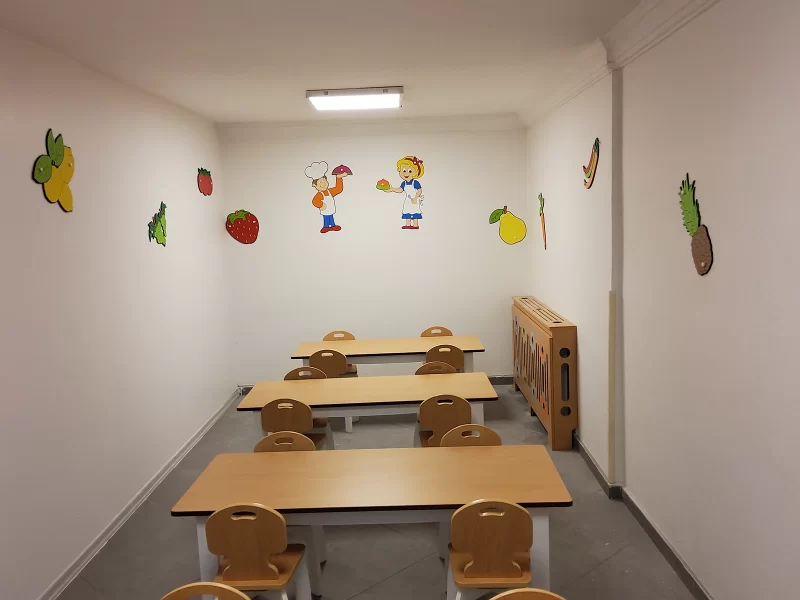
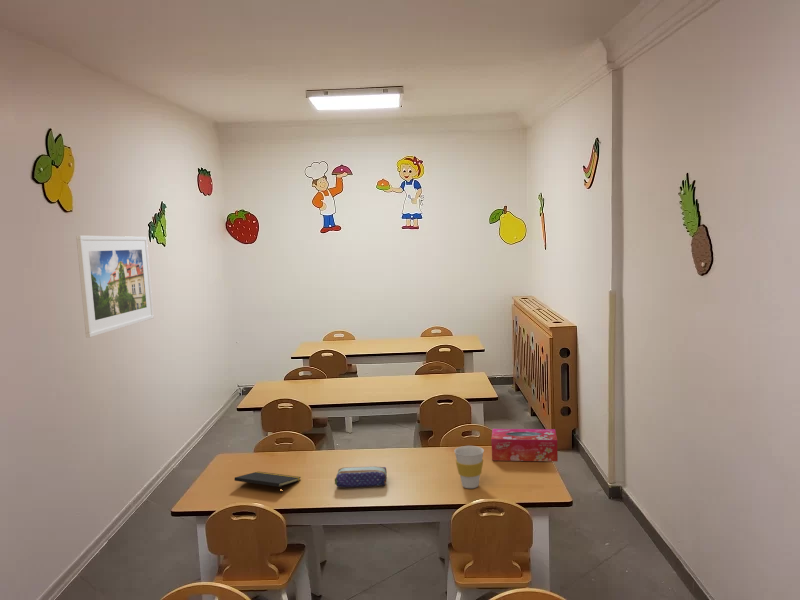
+ notepad [234,471,302,495]
+ pencil case [334,465,388,488]
+ cup [453,445,485,489]
+ tissue box [490,428,559,463]
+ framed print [75,235,155,338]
